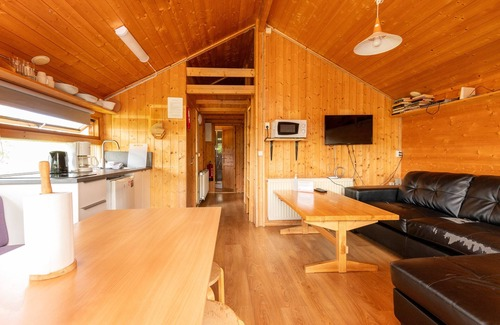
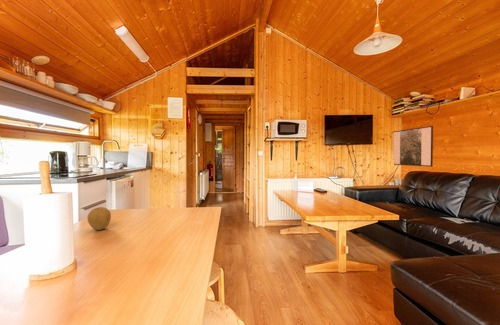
+ fruit [87,206,112,231]
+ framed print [392,125,434,168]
